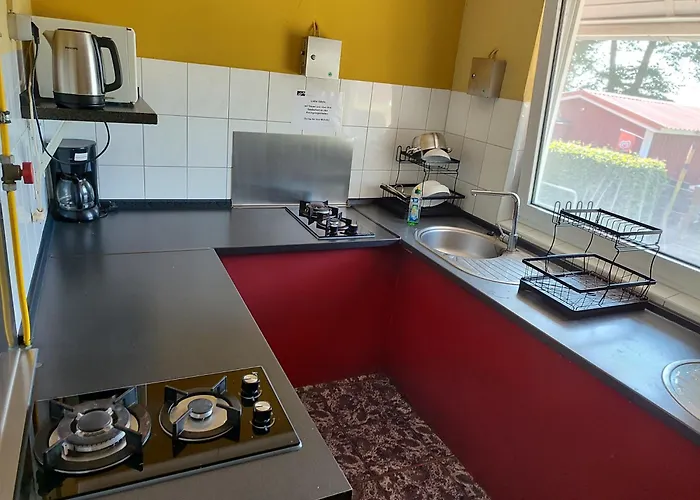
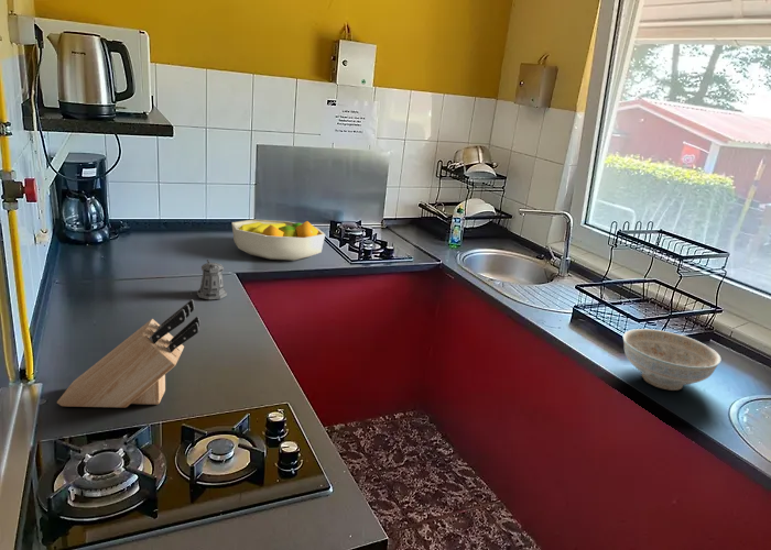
+ fruit bowl [230,219,326,262]
+ pepper shaker [196,258,228,300]
+ knife block [56,298,202,409]
+ decorative bowl [622,328,721,392]
